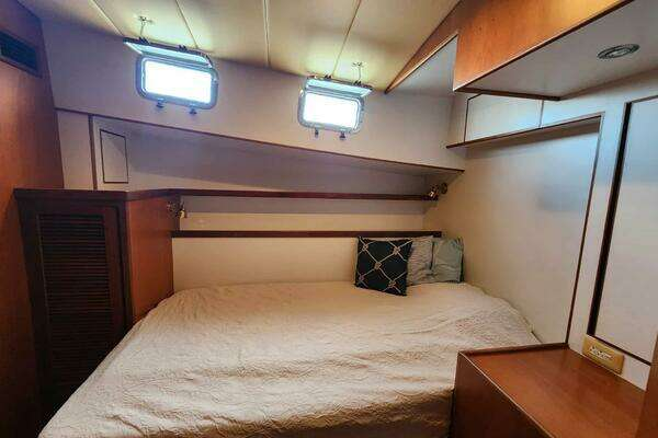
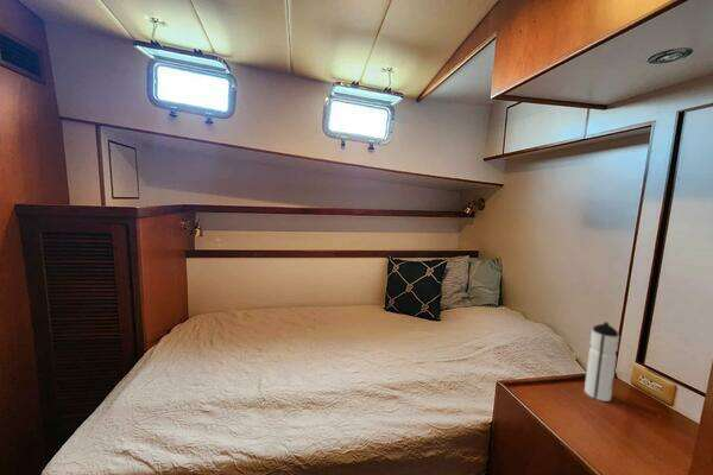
+ water bottle [583,321,620,403]
